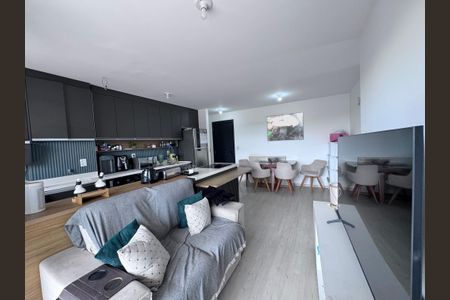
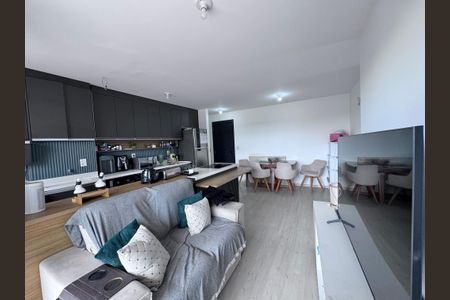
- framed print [266,111,305,142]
